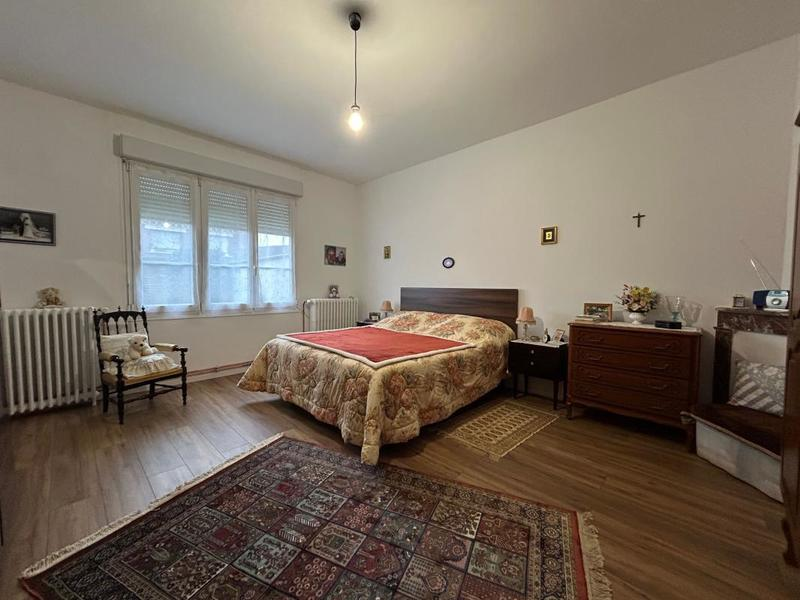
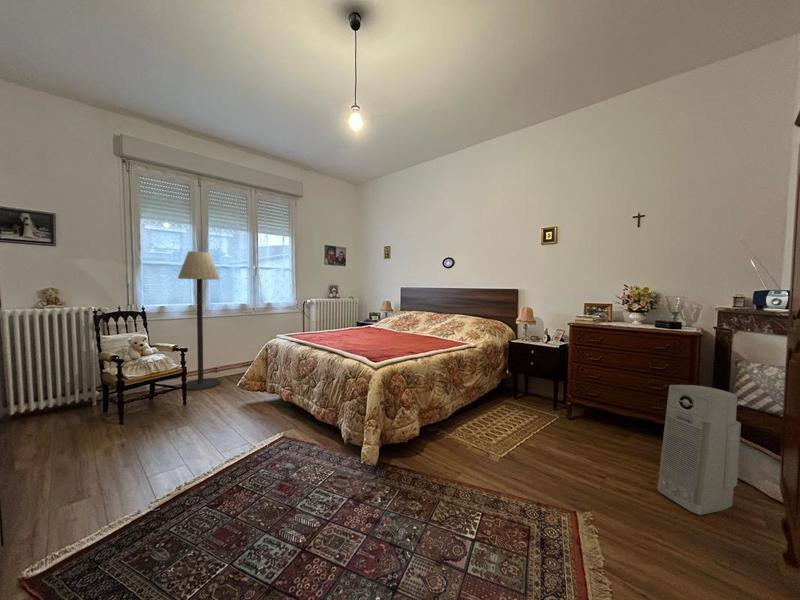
+ floor lamp [177,250,221,392]
+ air purifier [657,384,742,516]
